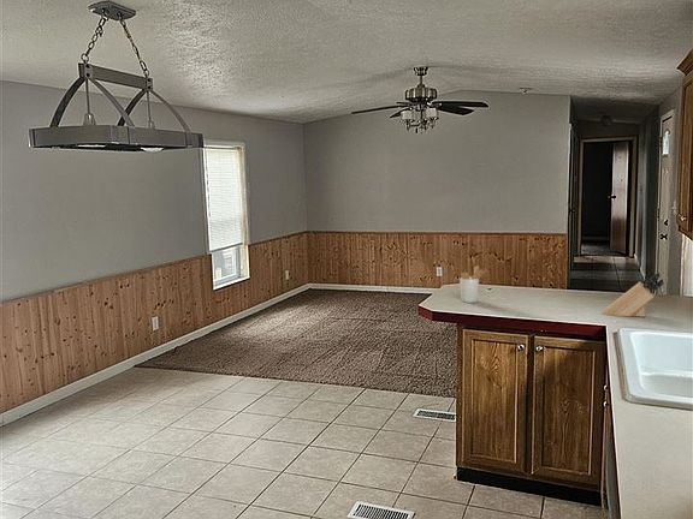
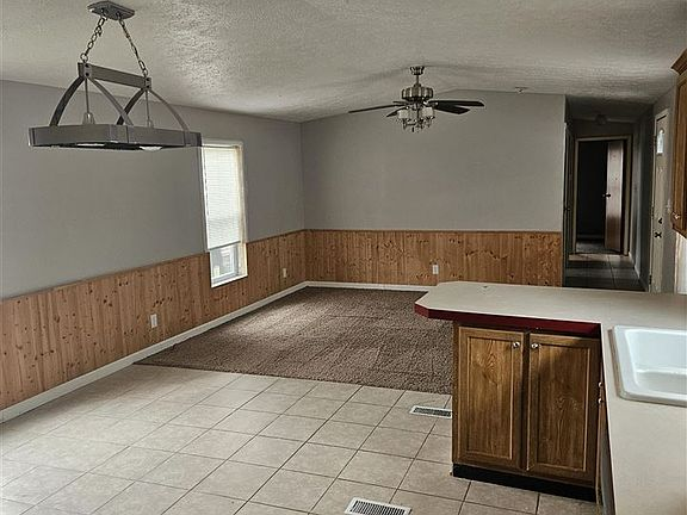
- knife block [602,272,665,318]
- utensil holder [458,264,488,304]
